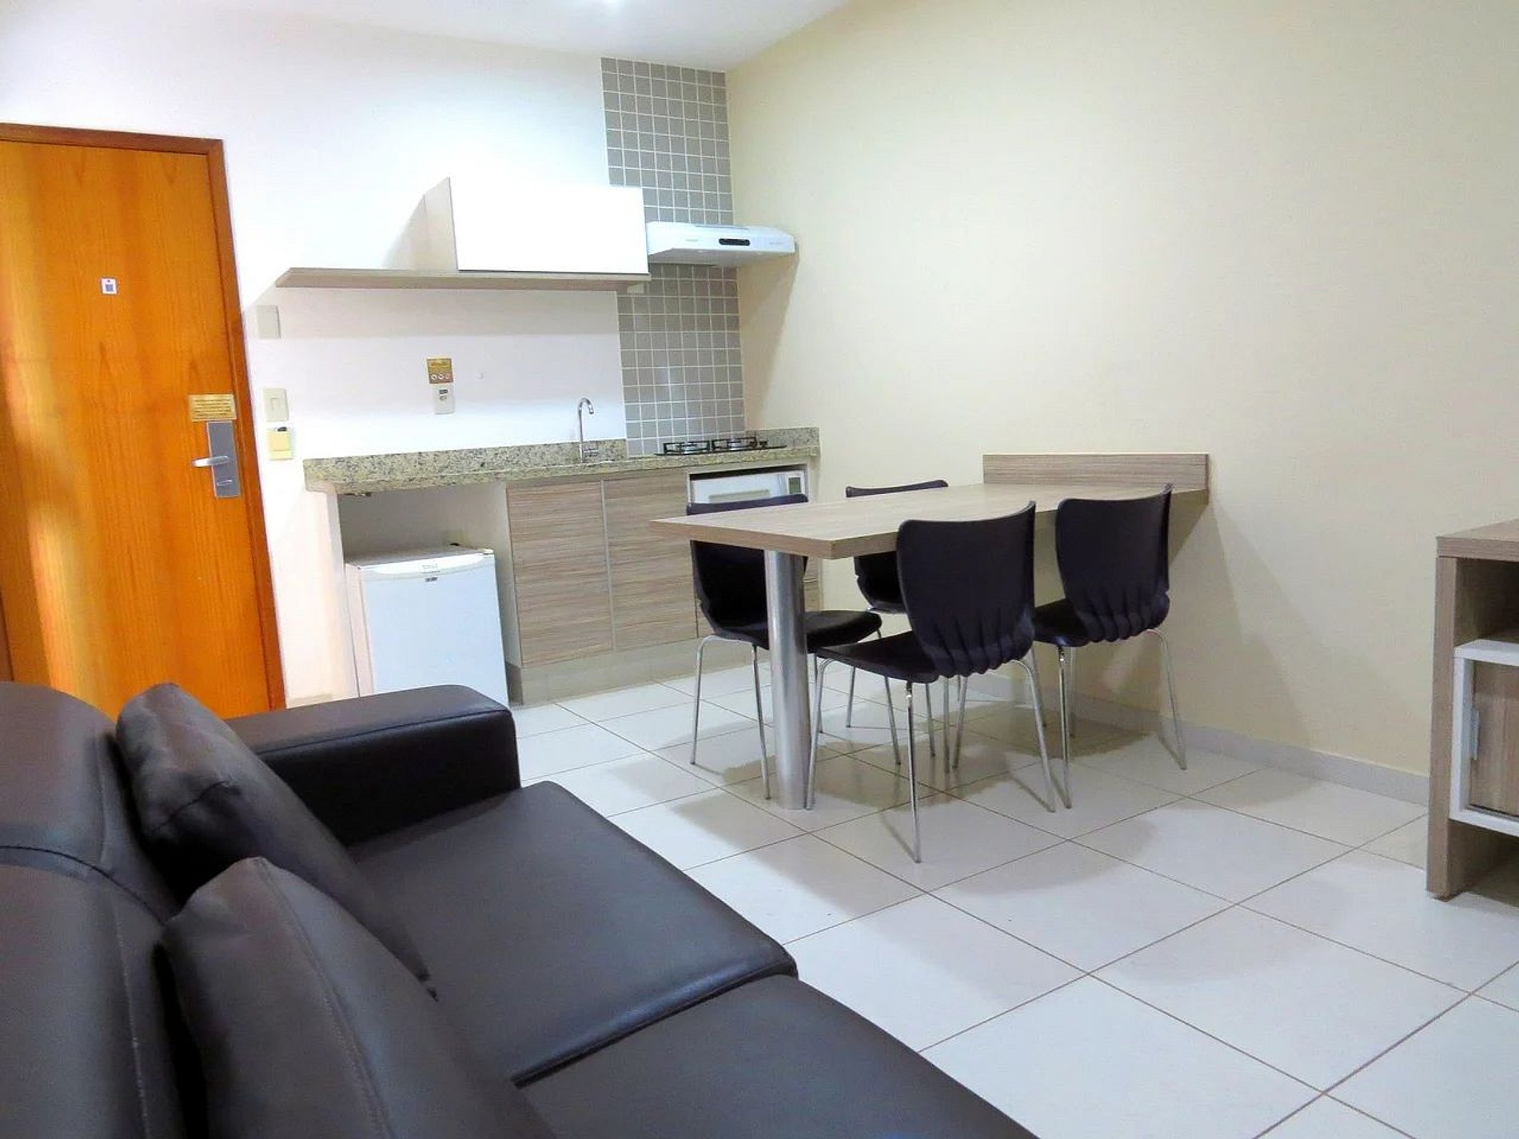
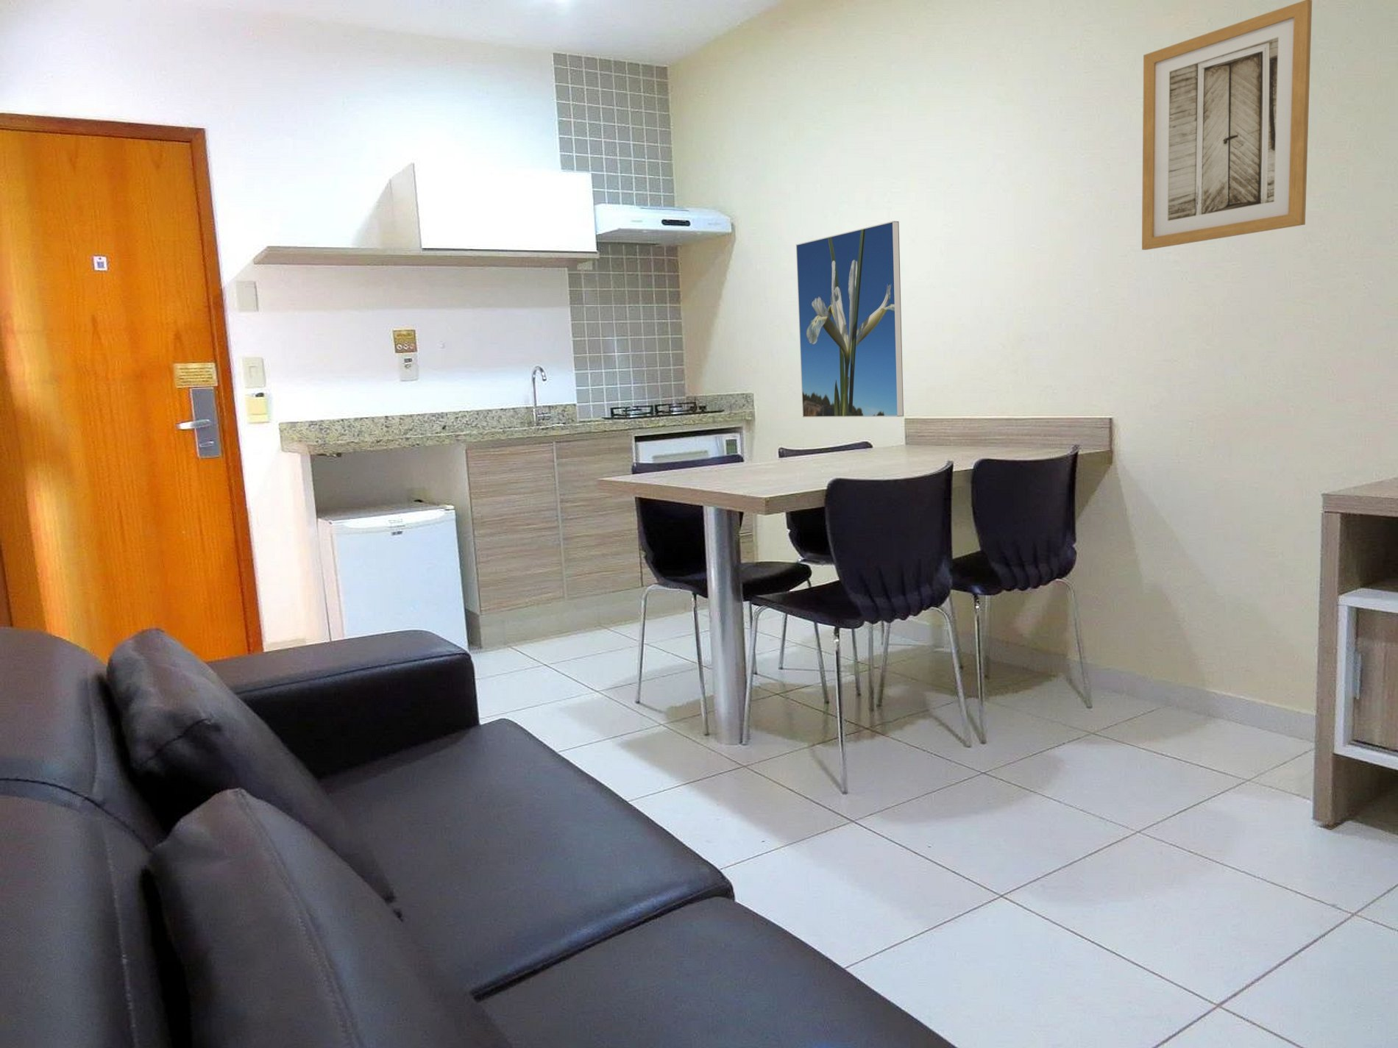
+ wall art [1142,0,1312,251]
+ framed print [796,220,904,417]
